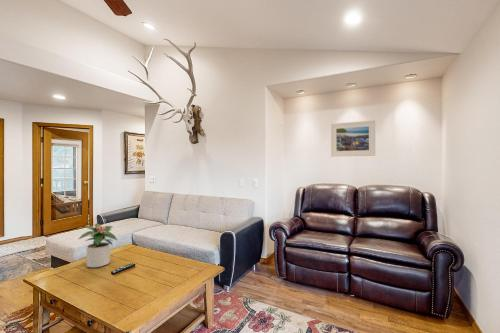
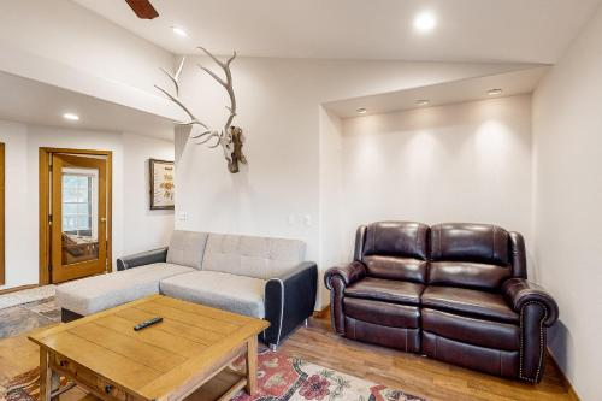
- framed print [330,119,376,158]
- potted plant [78,222,118,269]
